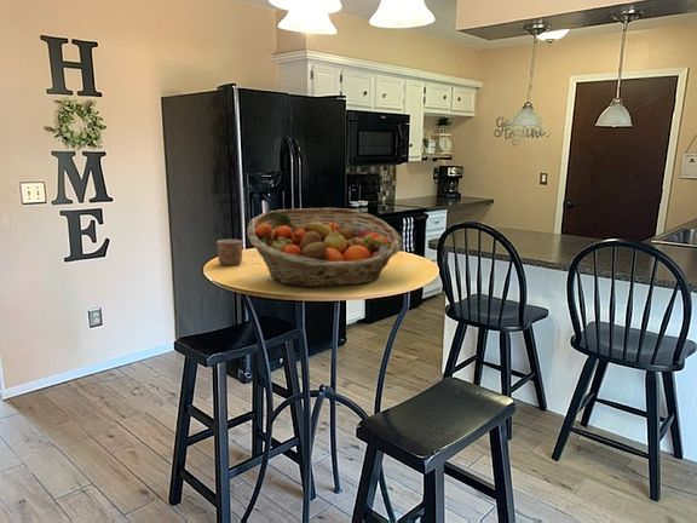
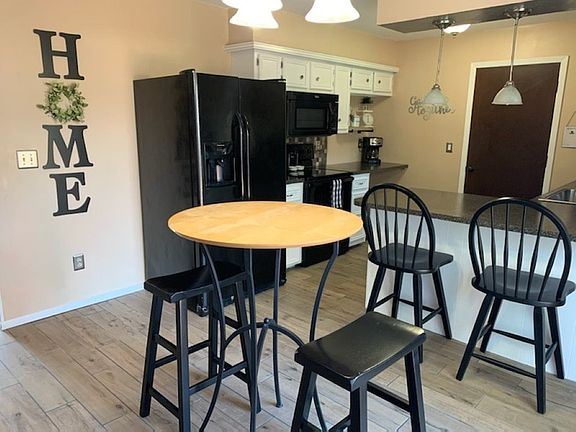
- mug [215,238,243,266]
- fruit basket [246,207,403,288]
